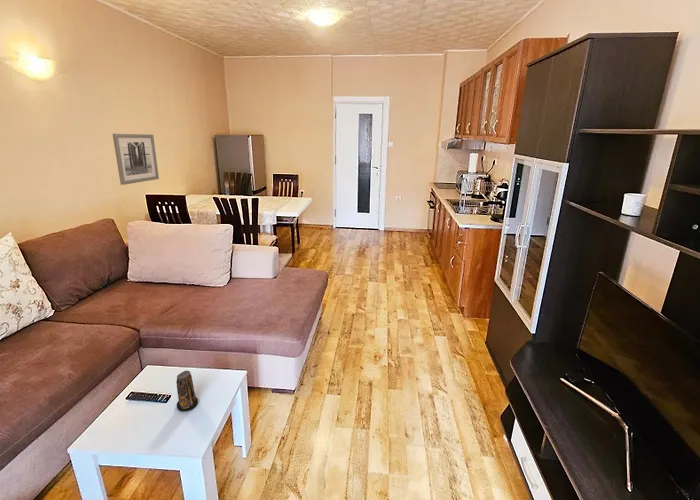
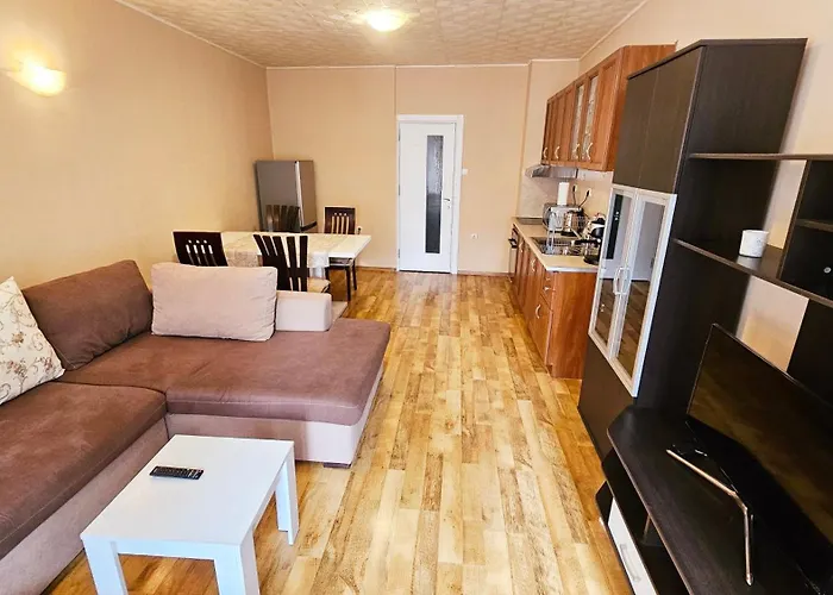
- candle [175,370,199,412]
- wall art [112,133,160,186]
